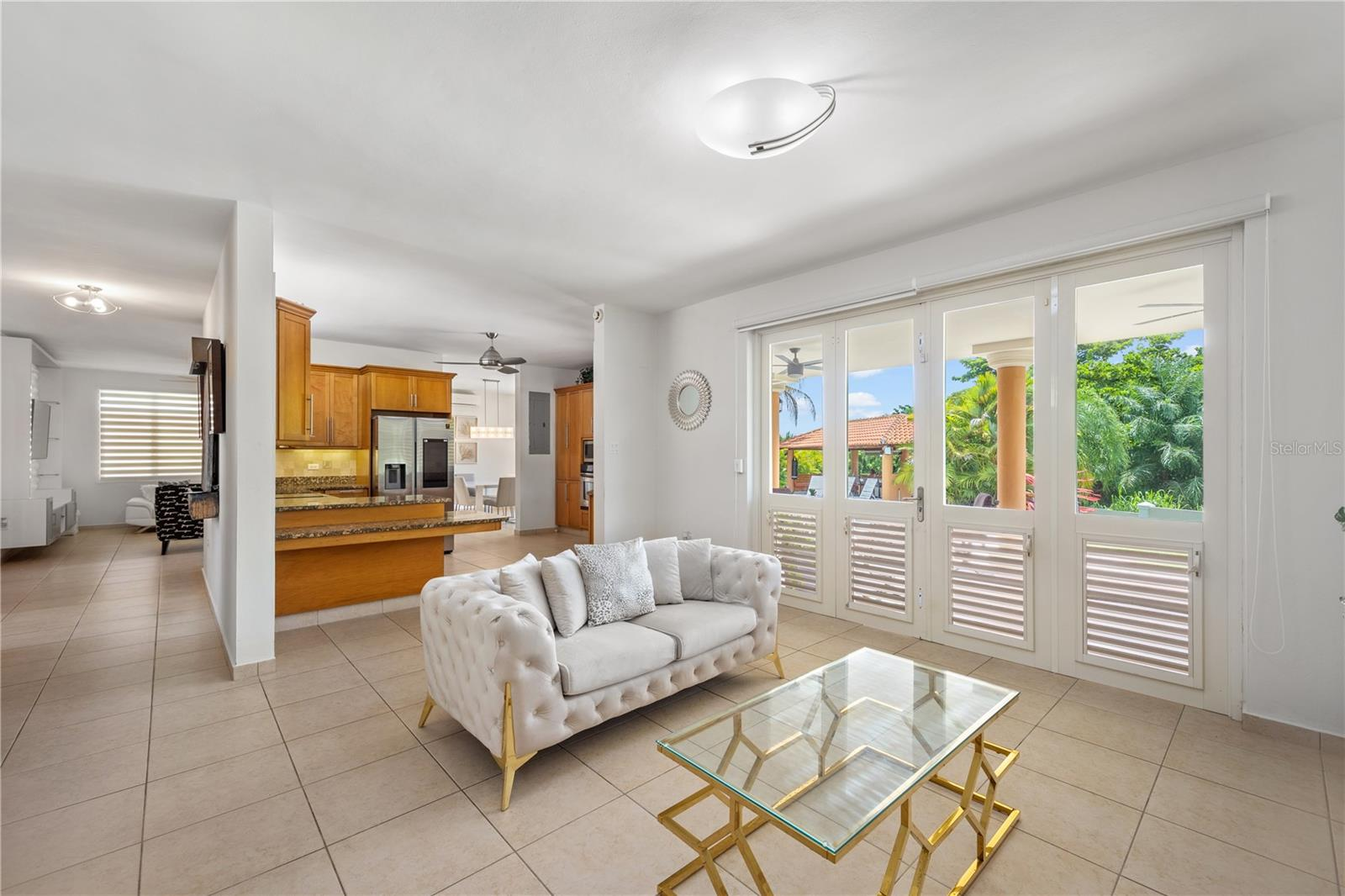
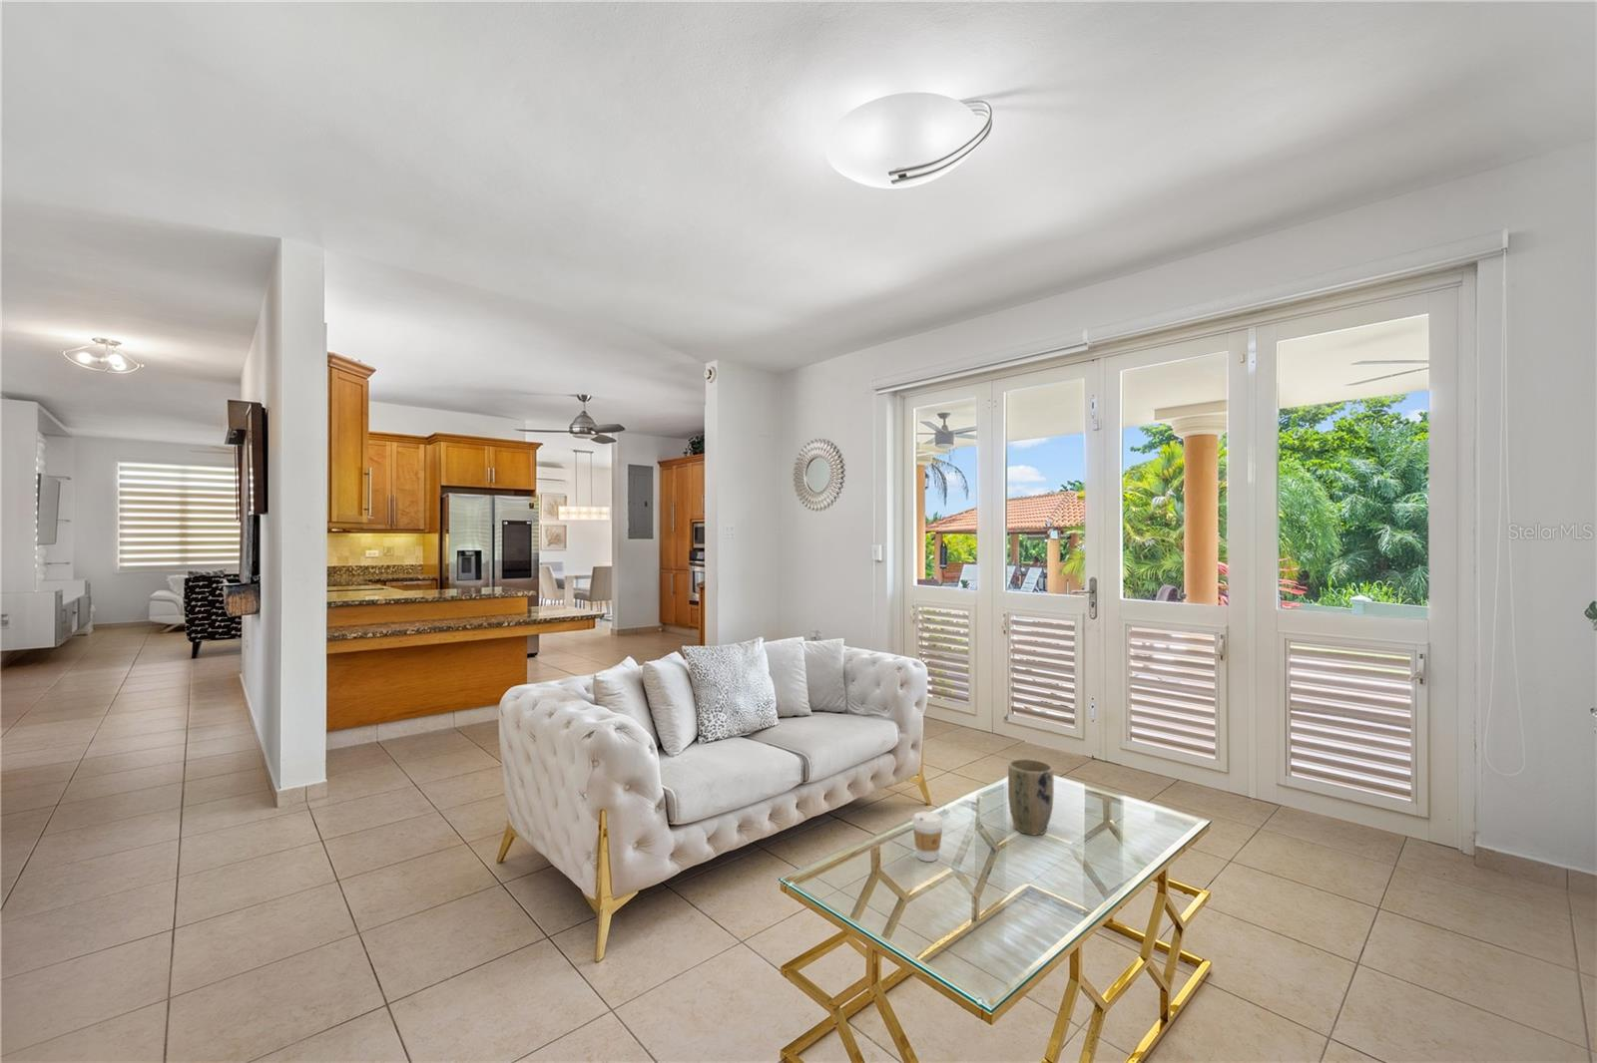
+ coffee cup [911,810,944,863]
+ plant pot [1007,758,1056,835]
